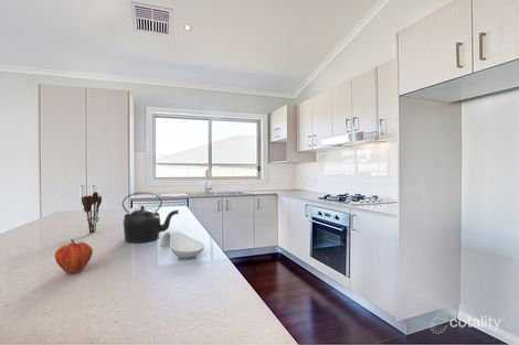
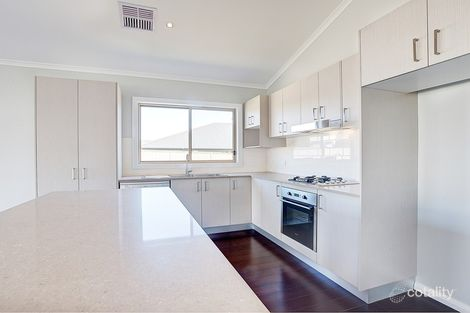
- kettle [121,191,180,244]
- spoon rest [159,230,205,259]
- fruit [54,238,94,274]
- utensil holder [81,191,103,235]
